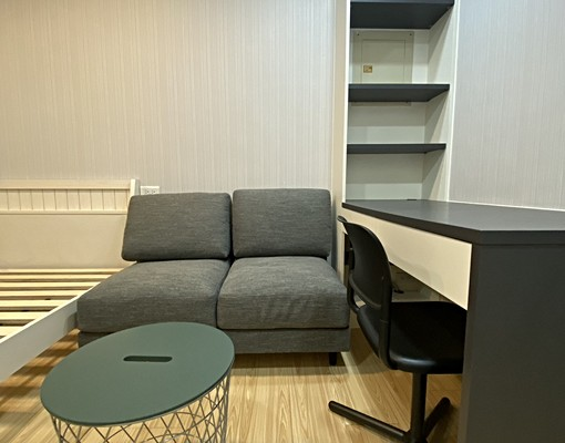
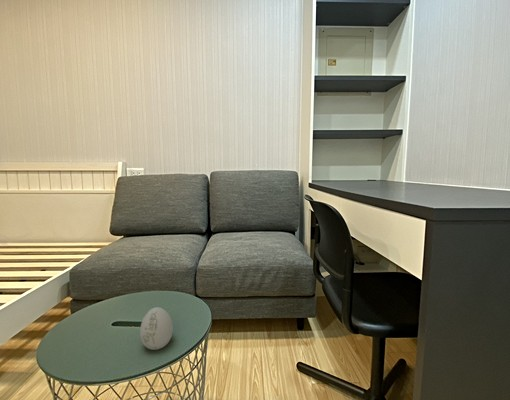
+ decorative egg [139,306,174,351]
